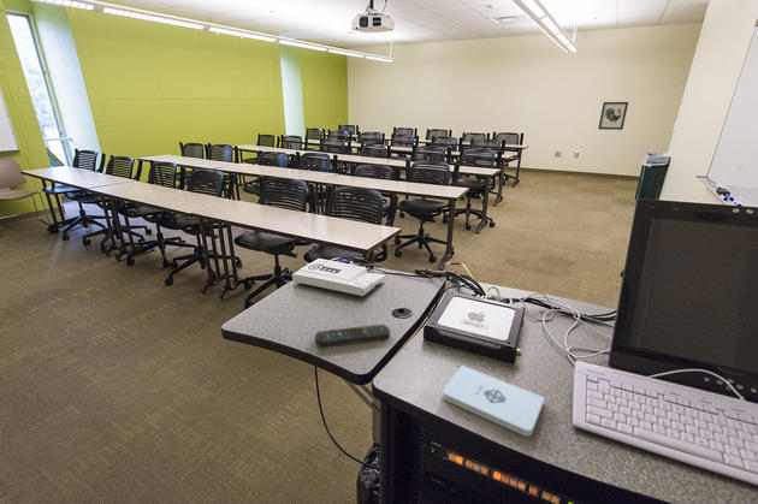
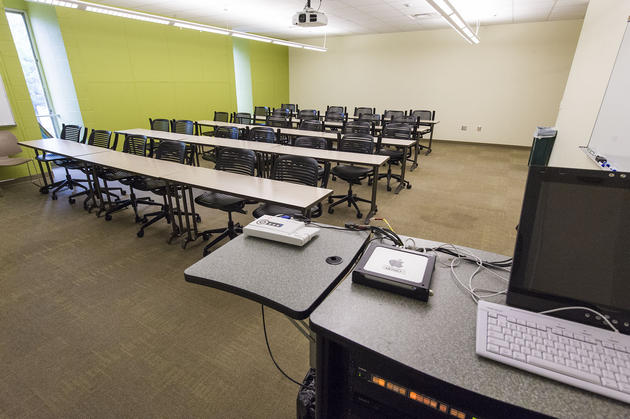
- remote control [314,324,391,348]
- notepad [440,364,546,438]
- wall art [597,101,629,131]
